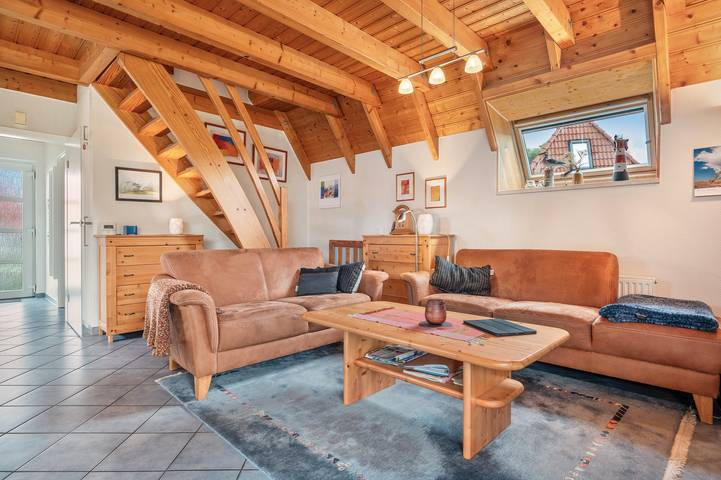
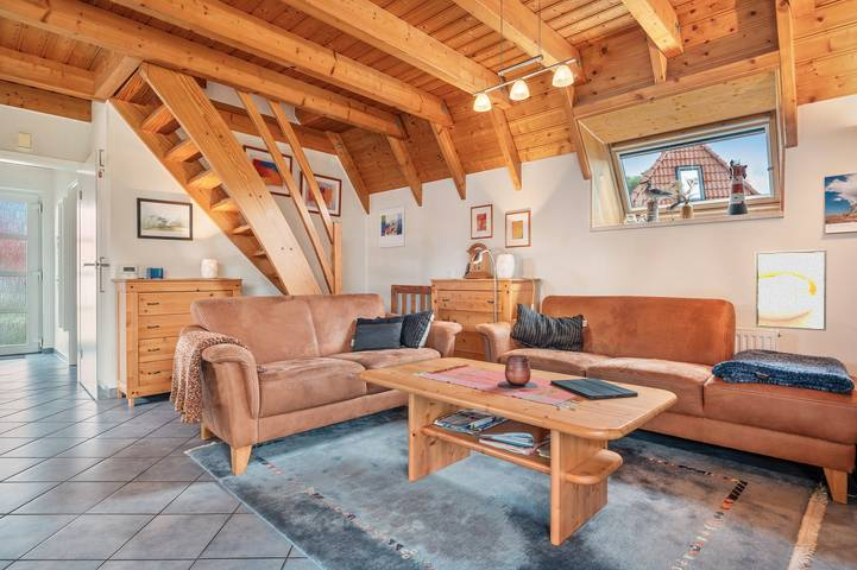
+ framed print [754,248,827,331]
